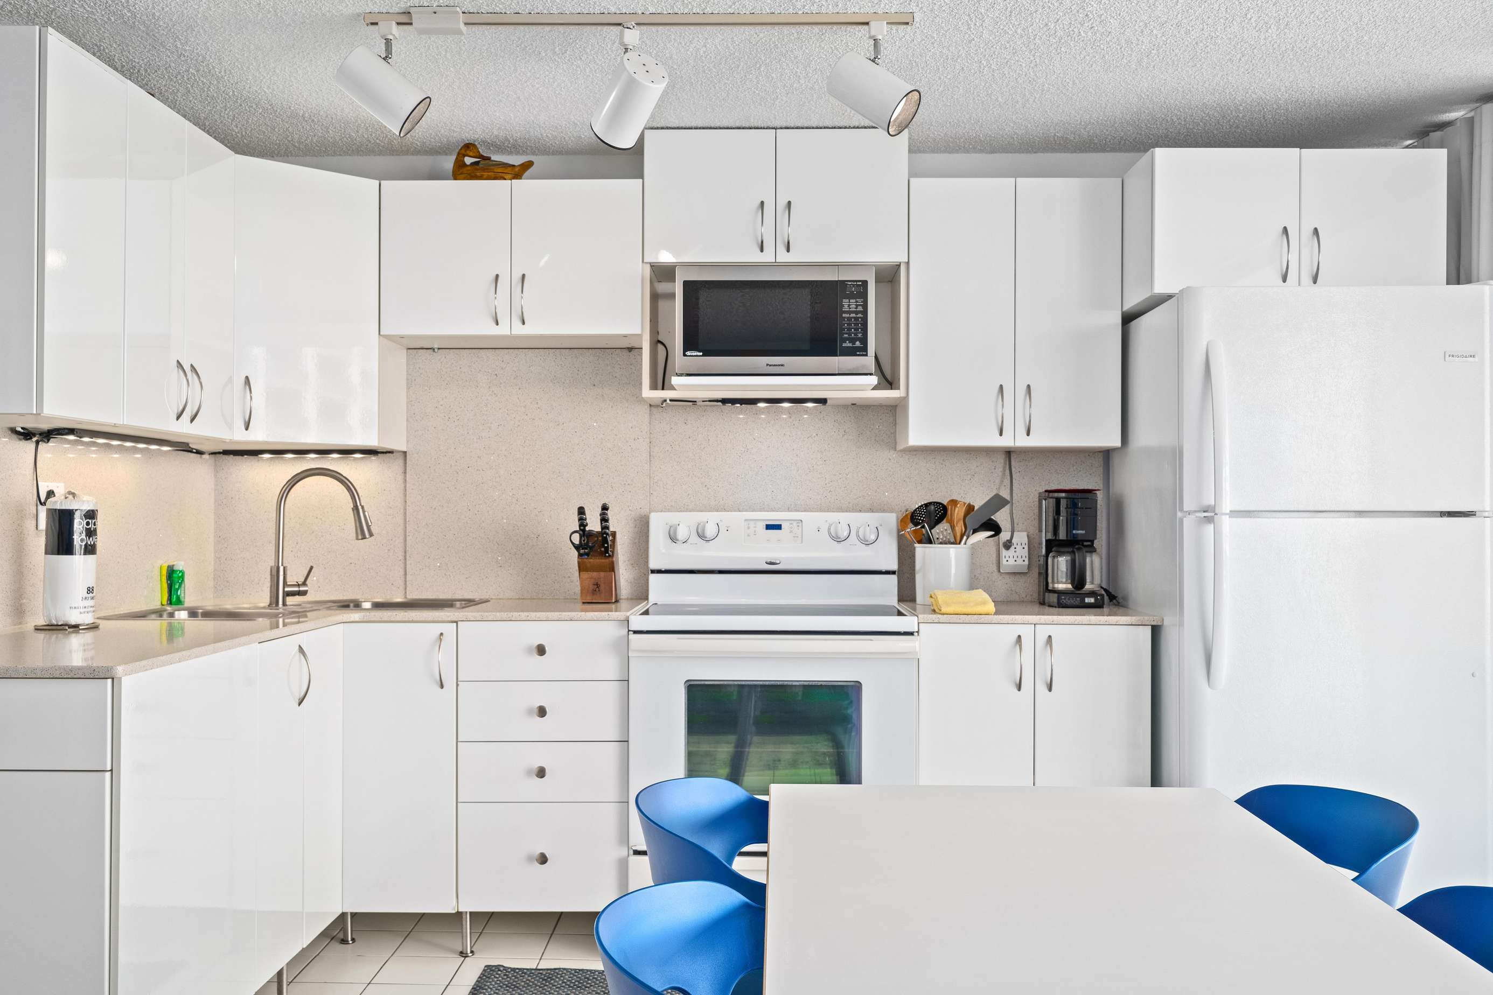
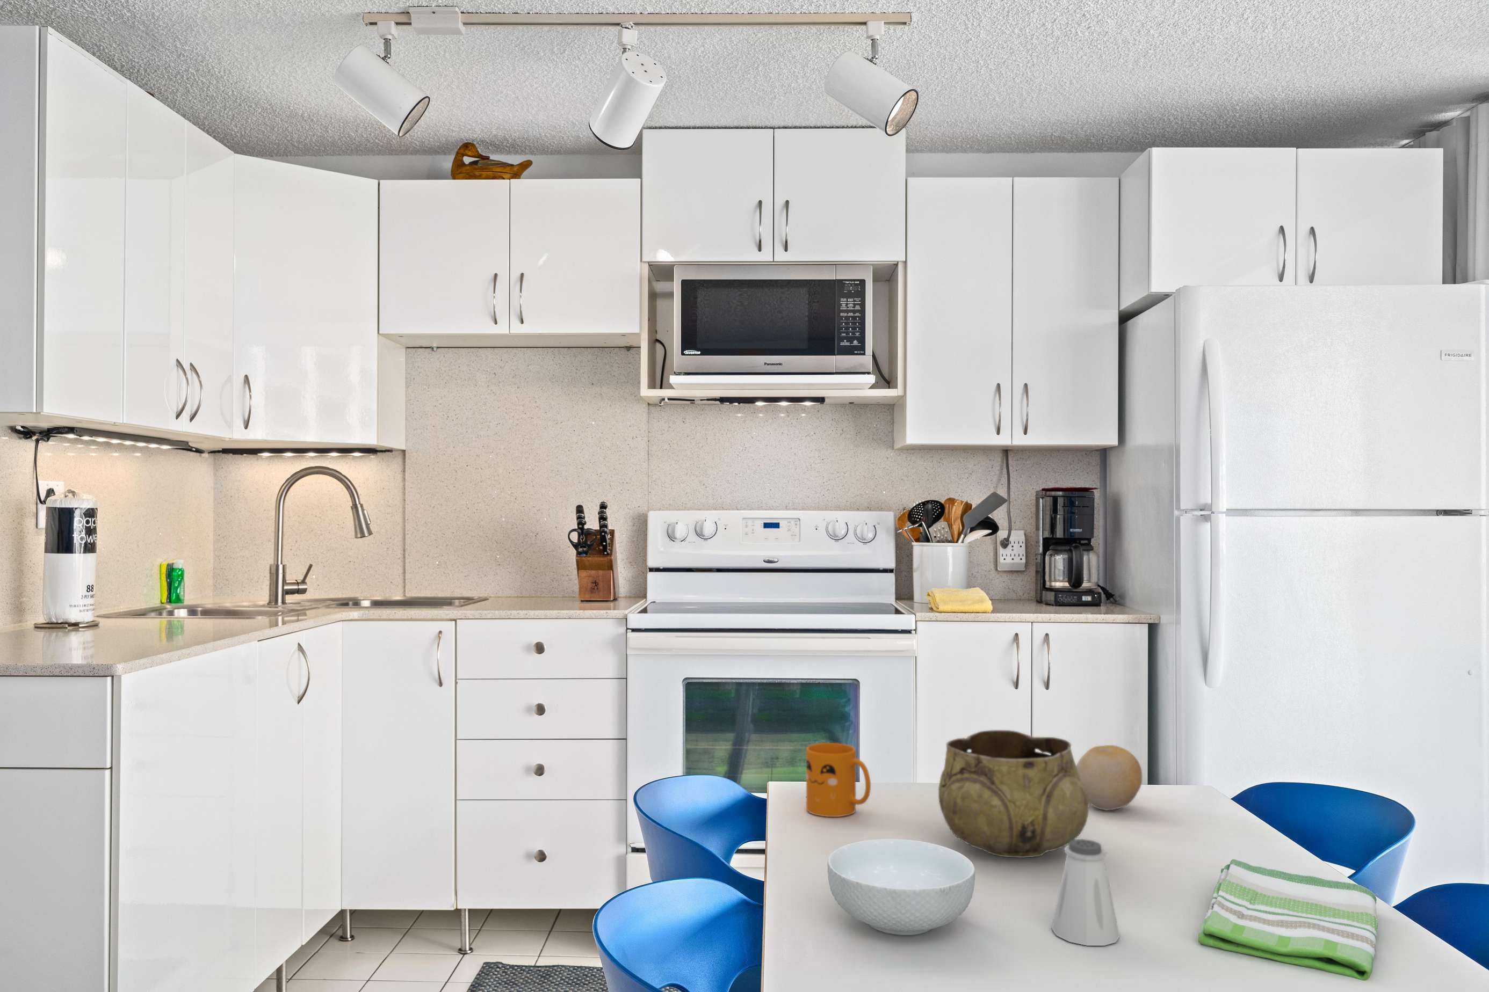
+ dish towel [1198,858,1378,981]
+ fruit [1076,744,1142,812]
+ mug [805,743,871,817]
+ cereal bowl [828,838,975,936]
+ decorative bowl [938,730,1090,858]
+ saltshaker [1051,838,1120,947]
